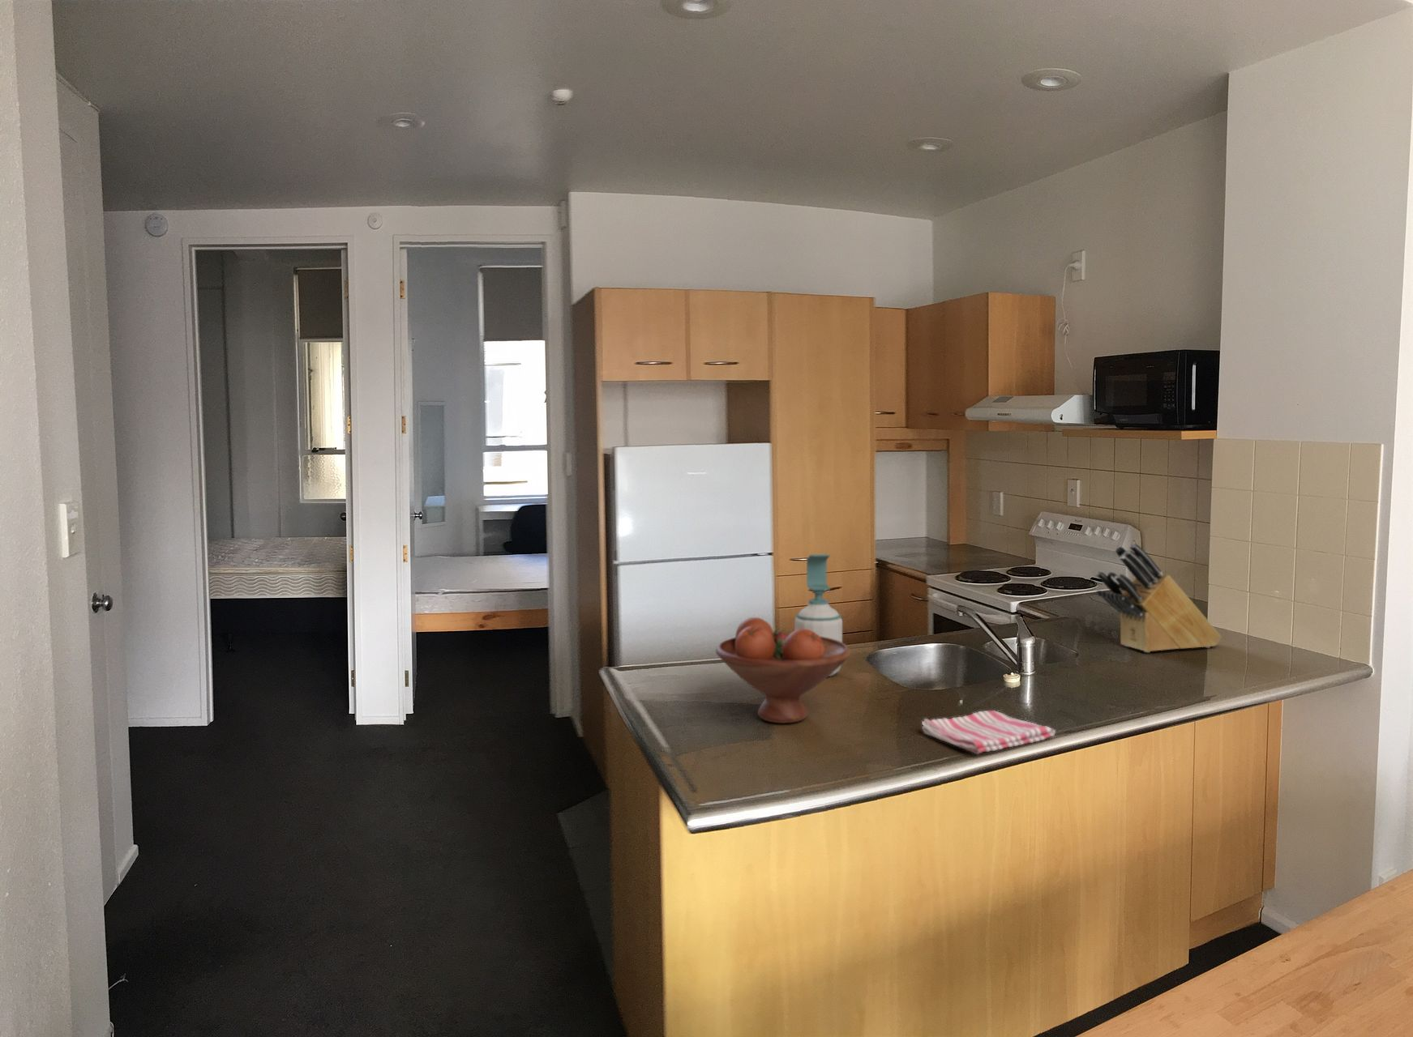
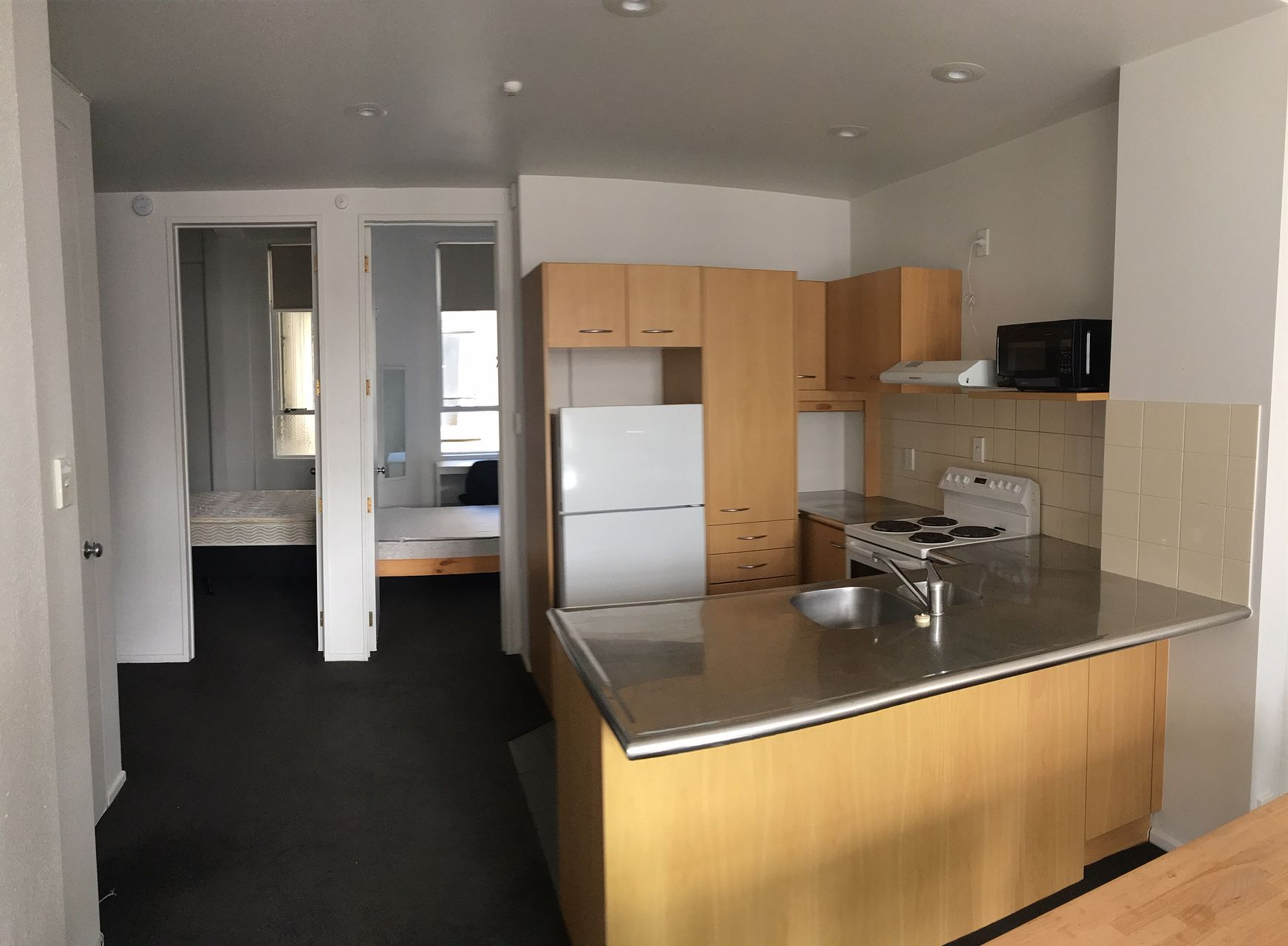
- dish towel [920,709,1056,755]
- soap bottle [793,554,844,677]
- fruit bowl [715,616,852,725]
- knife block [1095,542,1222,653]
